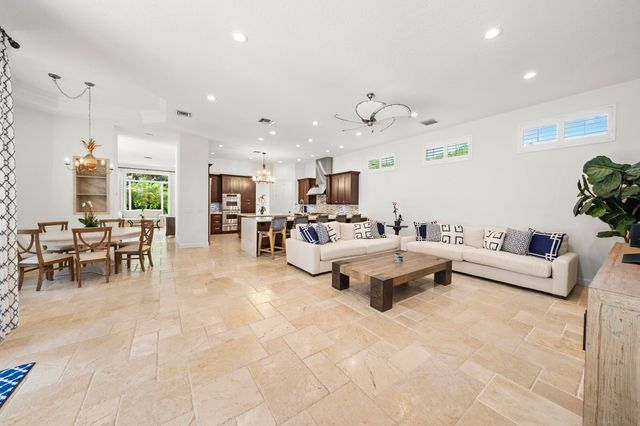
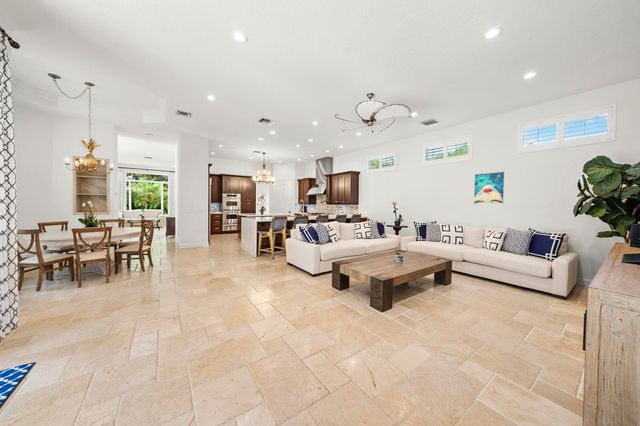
+ wall art [473,171,505,204]
